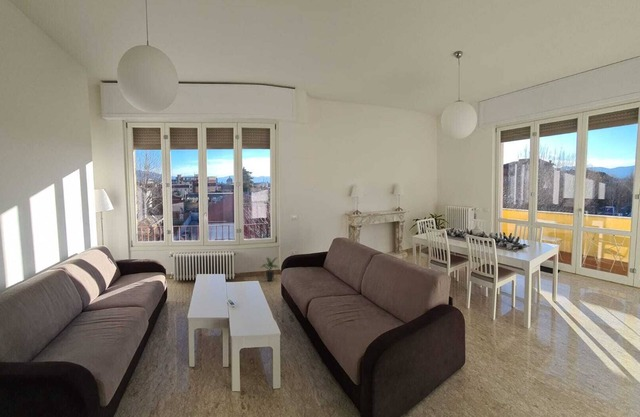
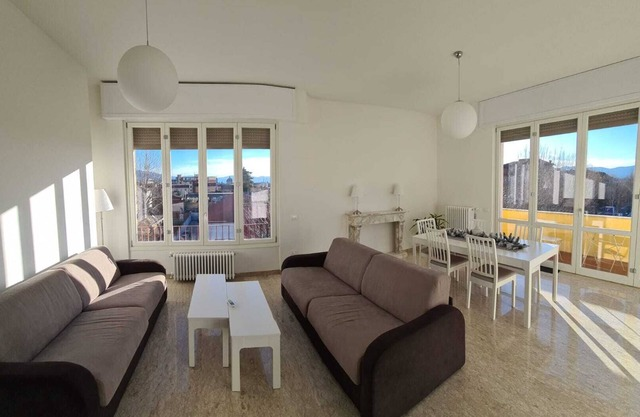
- potted plant [259,256,280,282]
